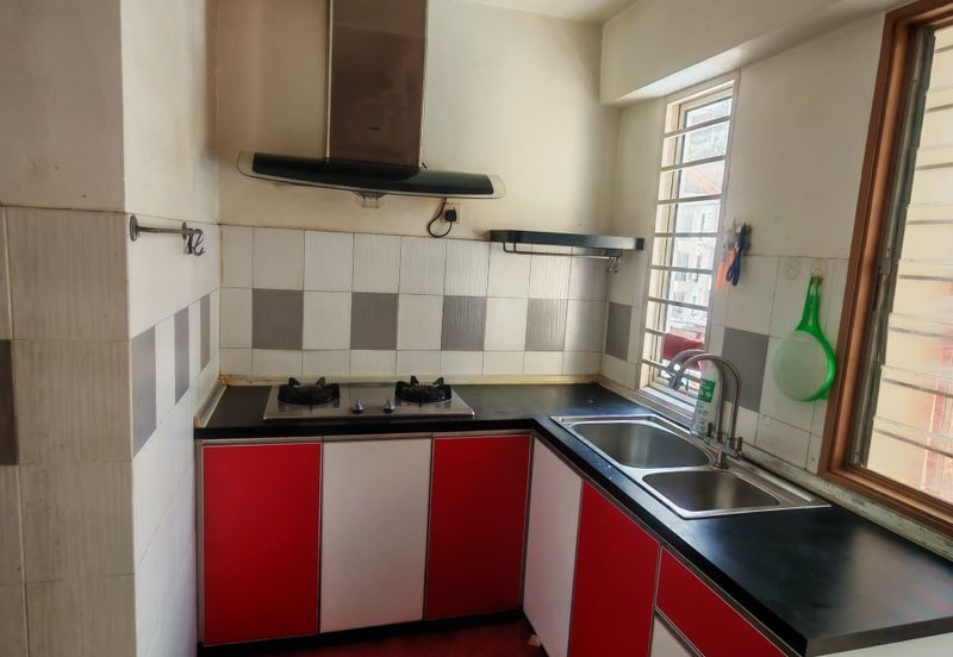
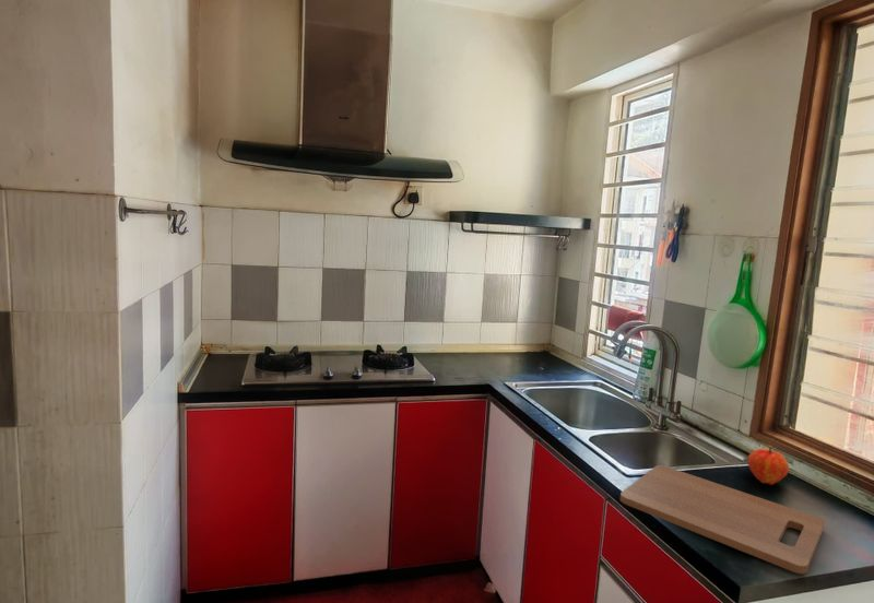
+ cutting board [619,464,826,575]
+ fruit [747,445,790,486]
